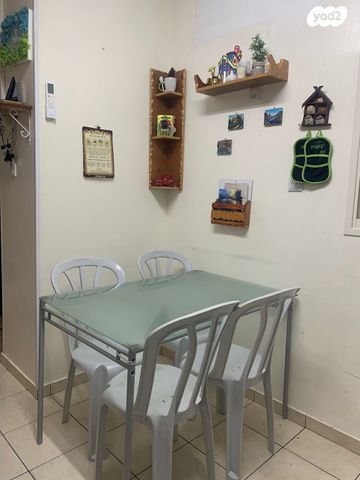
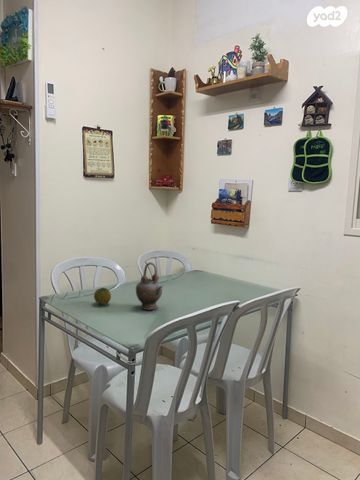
+ fruit [93,287,112,306]
+ teapot [135,261,164,311]
